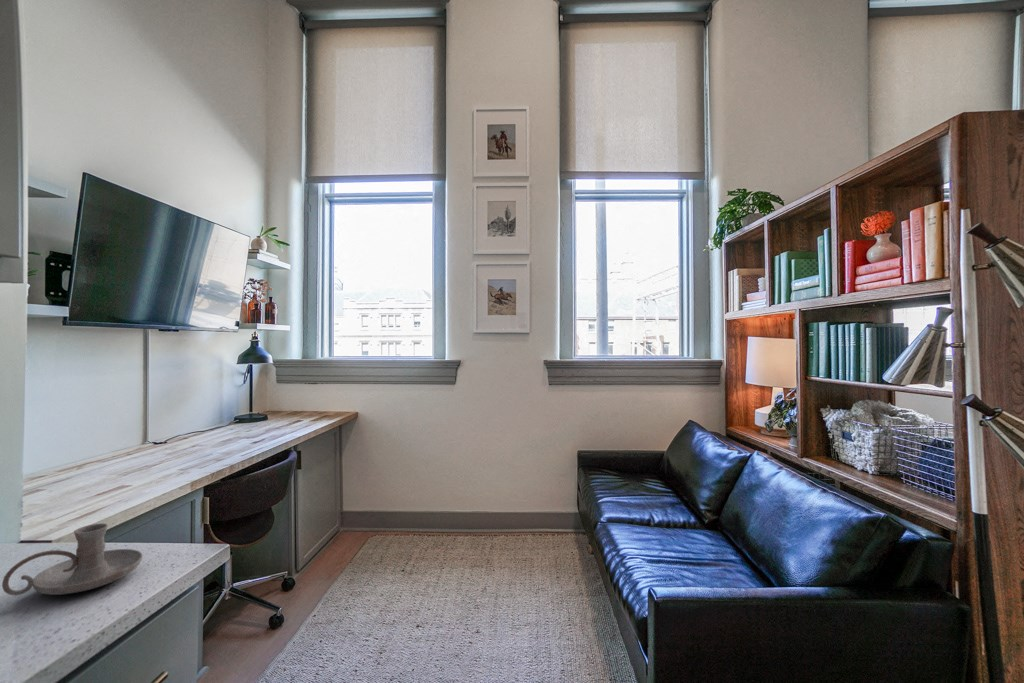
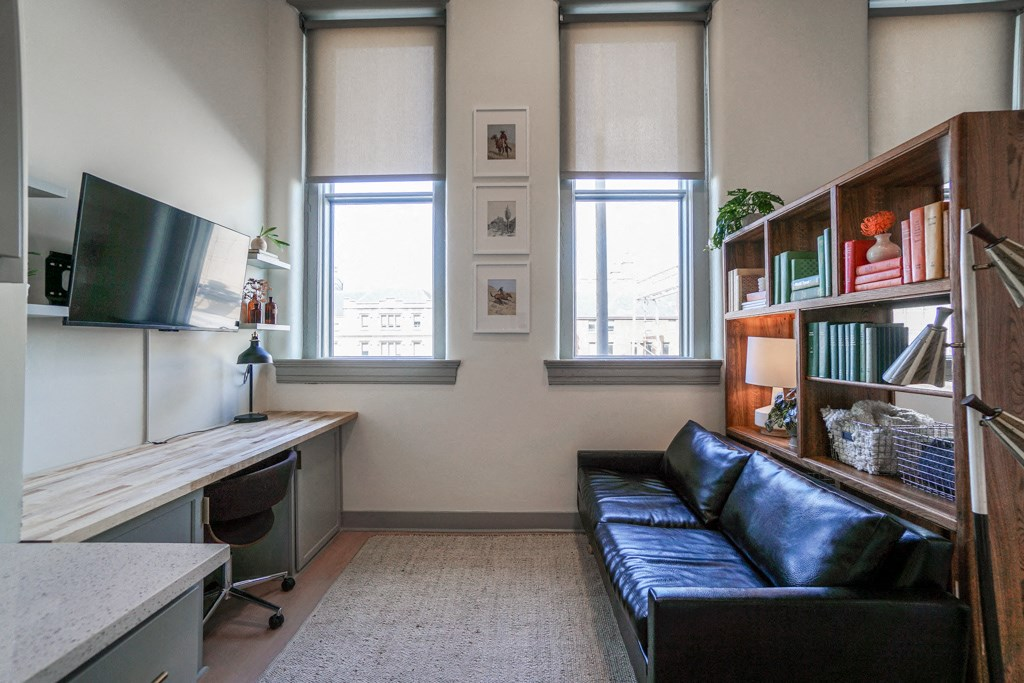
- candle holder [1,522,144,596]
